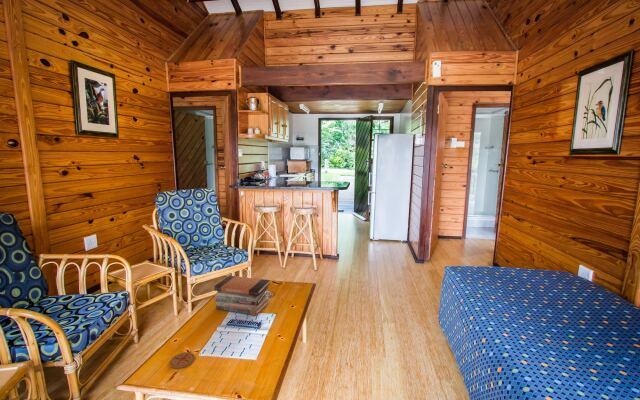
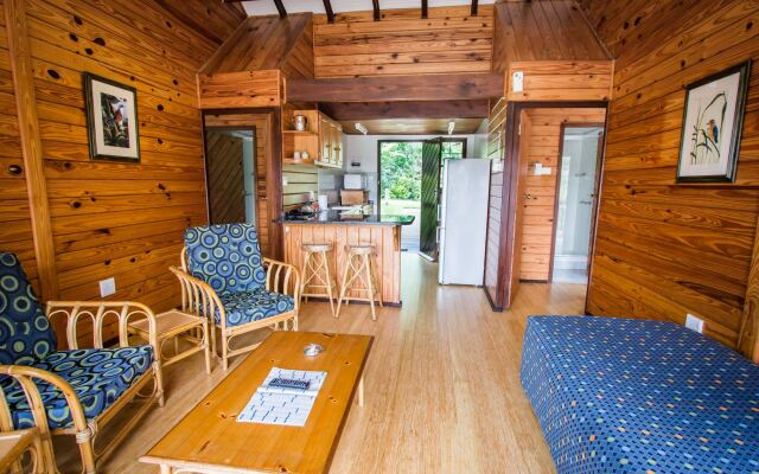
- coaster [169,351,196,369]
- book stack [213,275,271,317]
